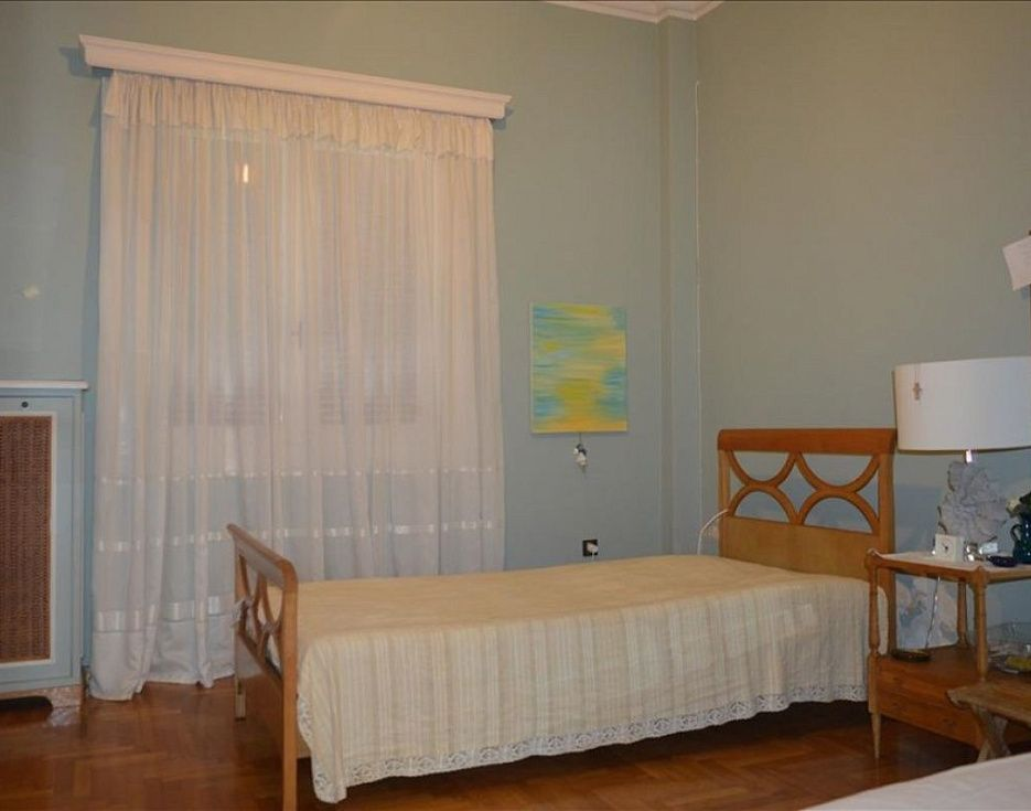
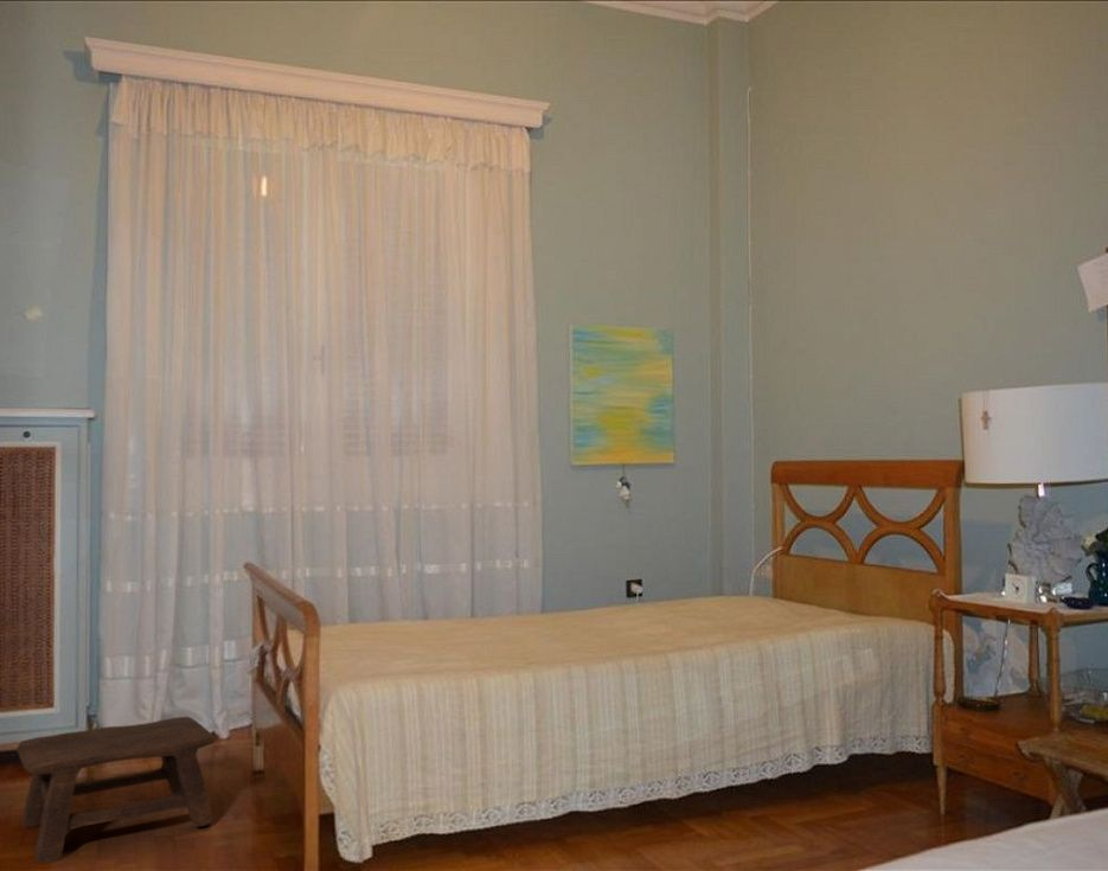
+ stool [15,716,216,864]
